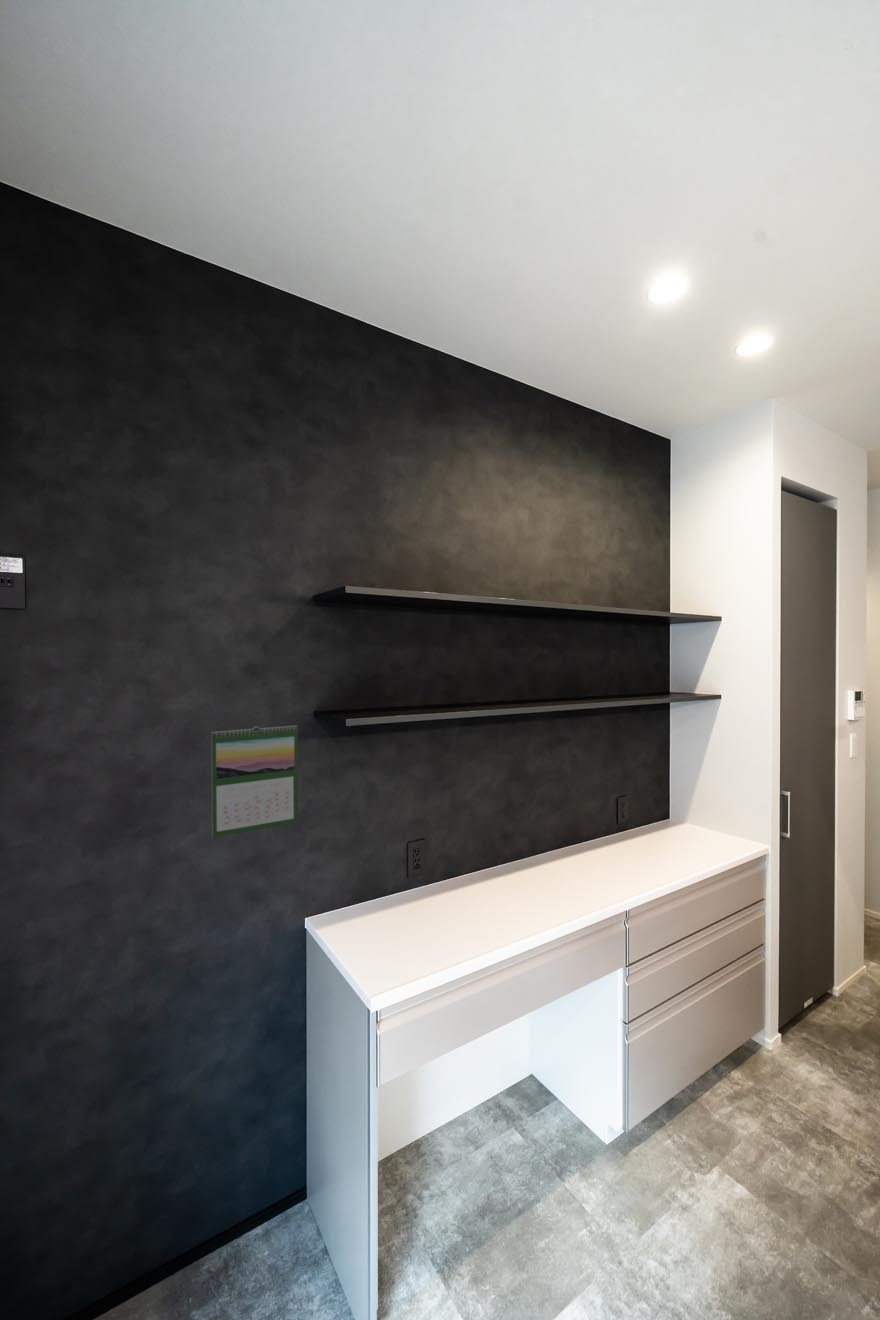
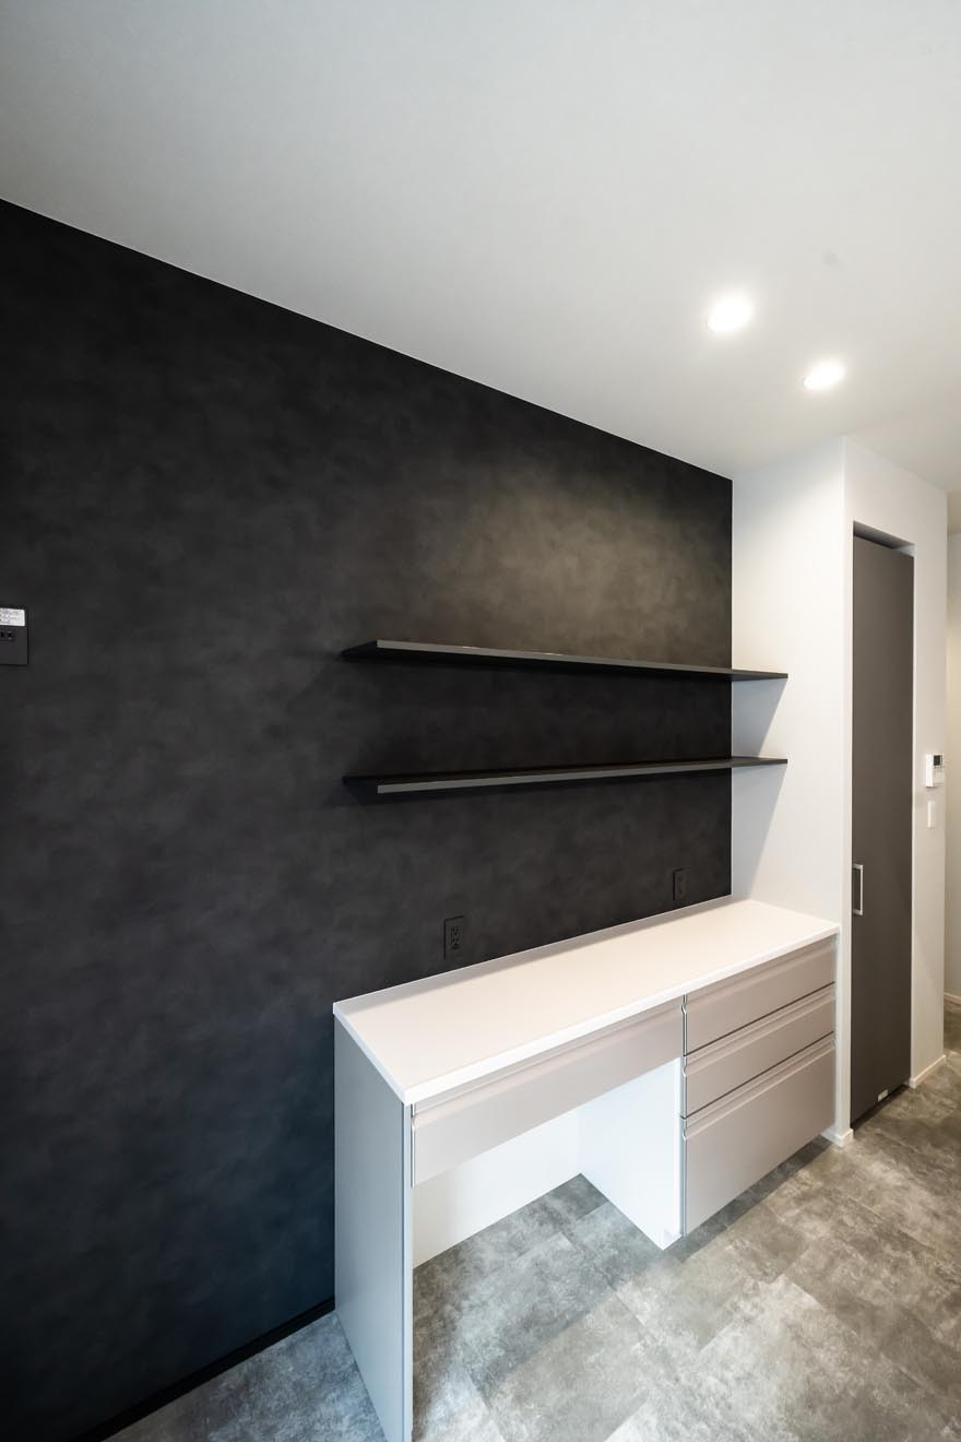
- calendar [210,724,299,838]
